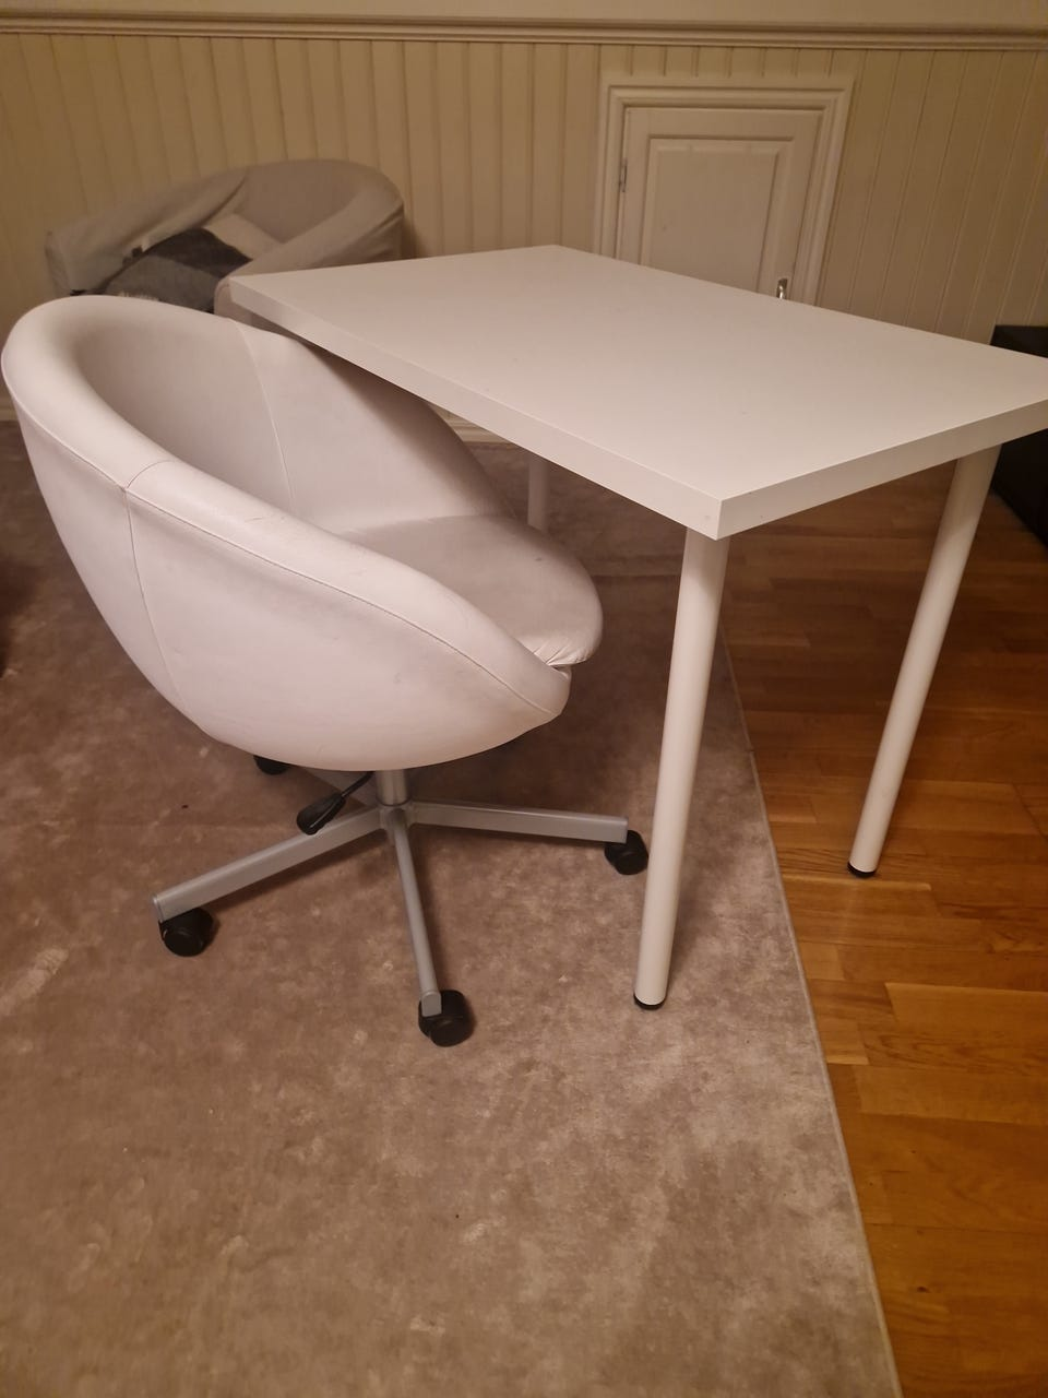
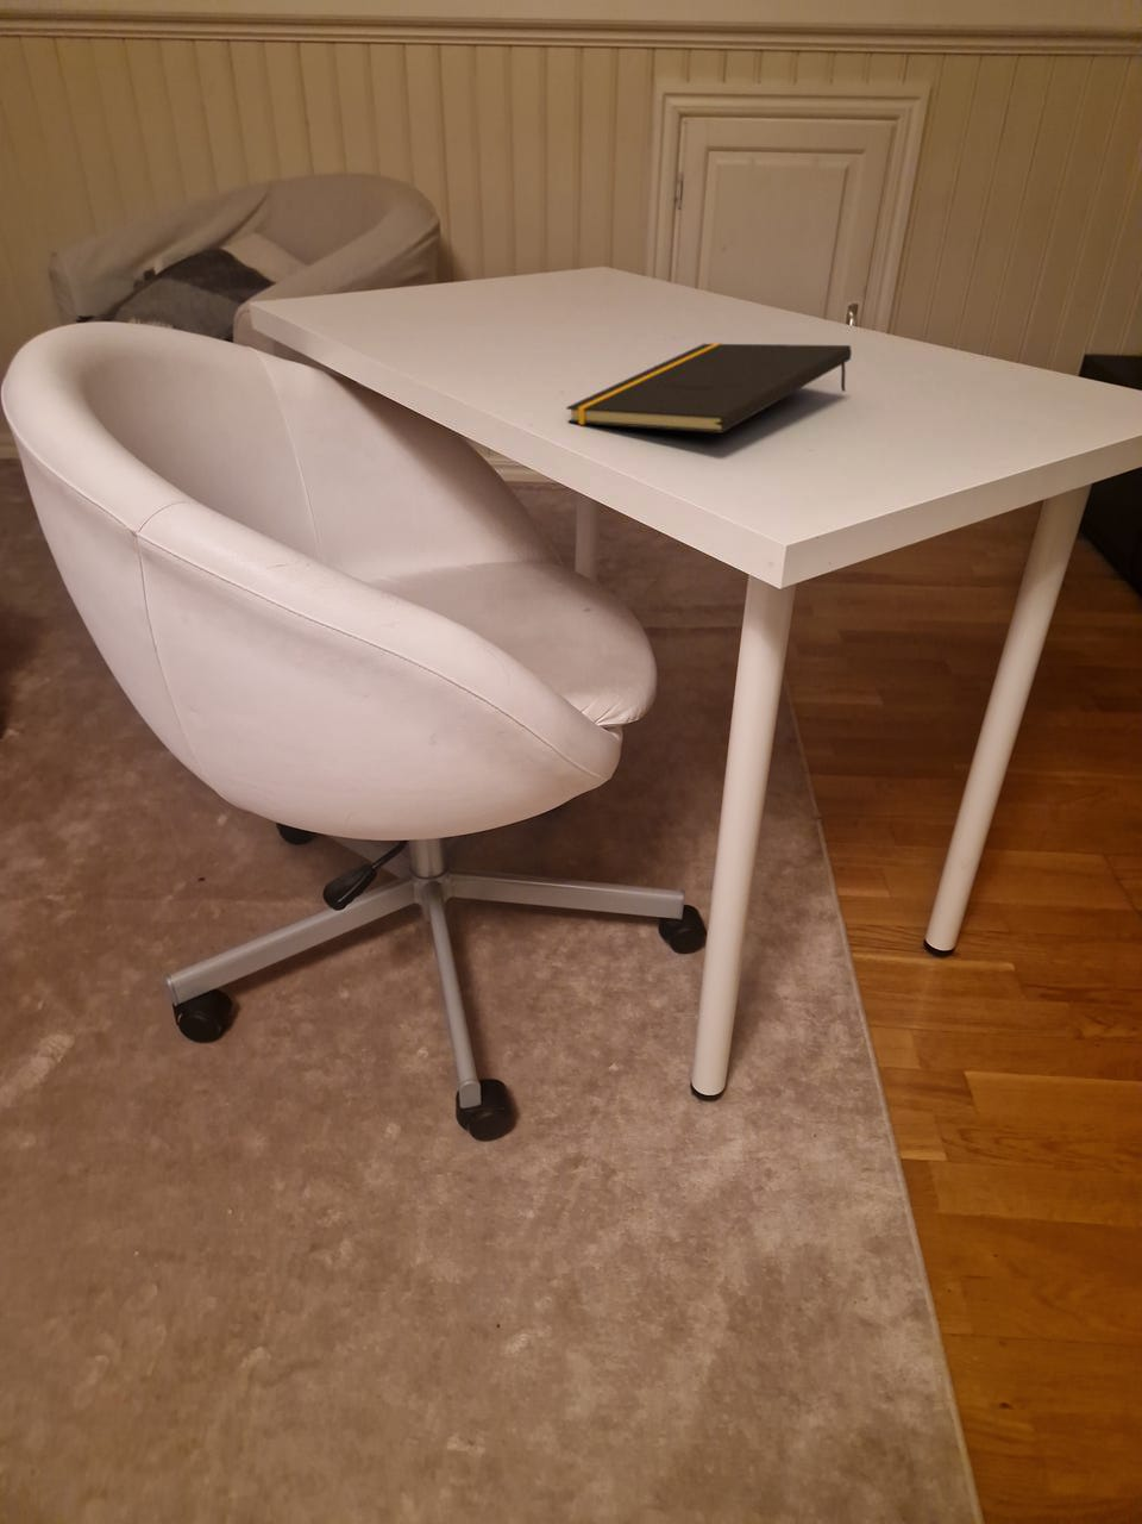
+ notepad [565,342,853,434]
